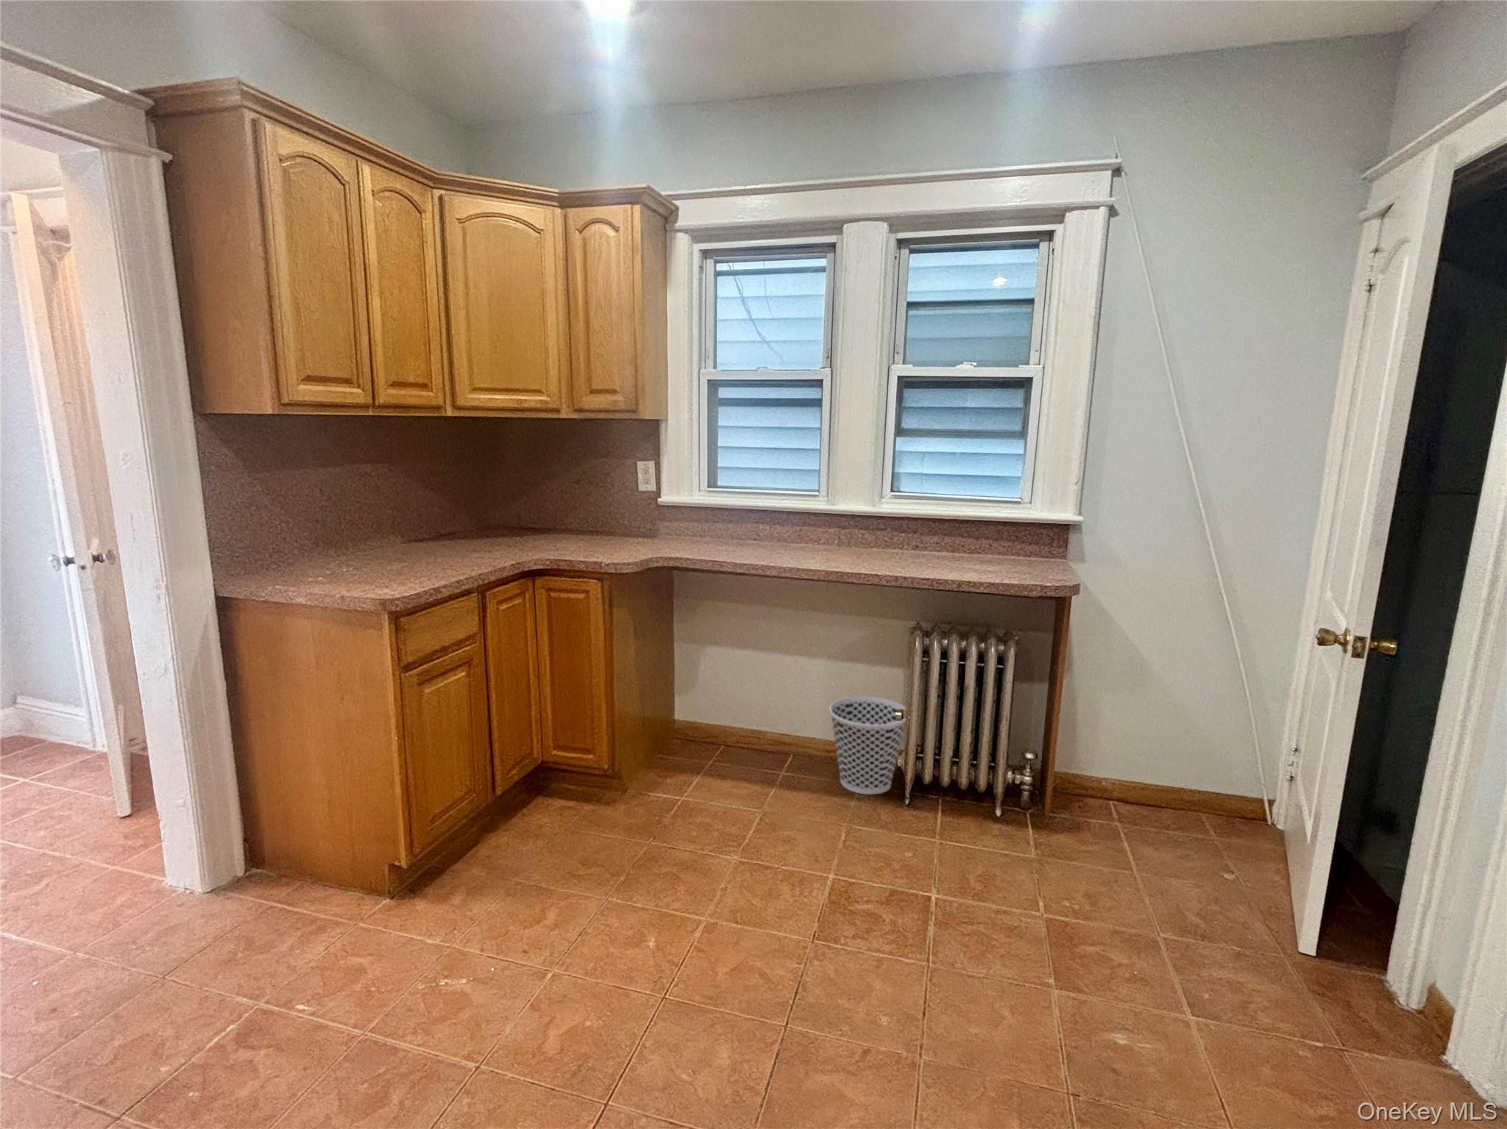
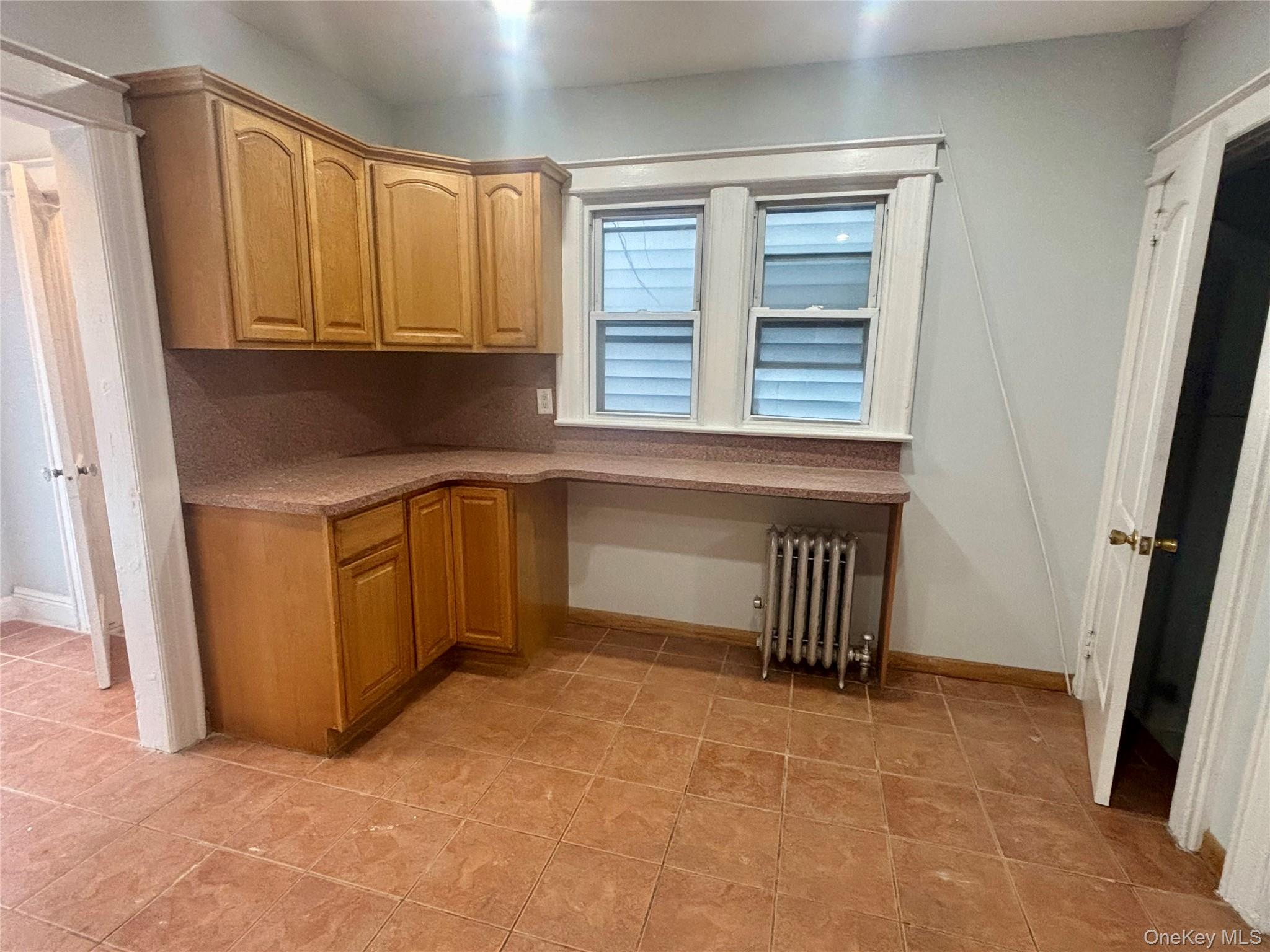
- wastebasket [828,696,907,796]
